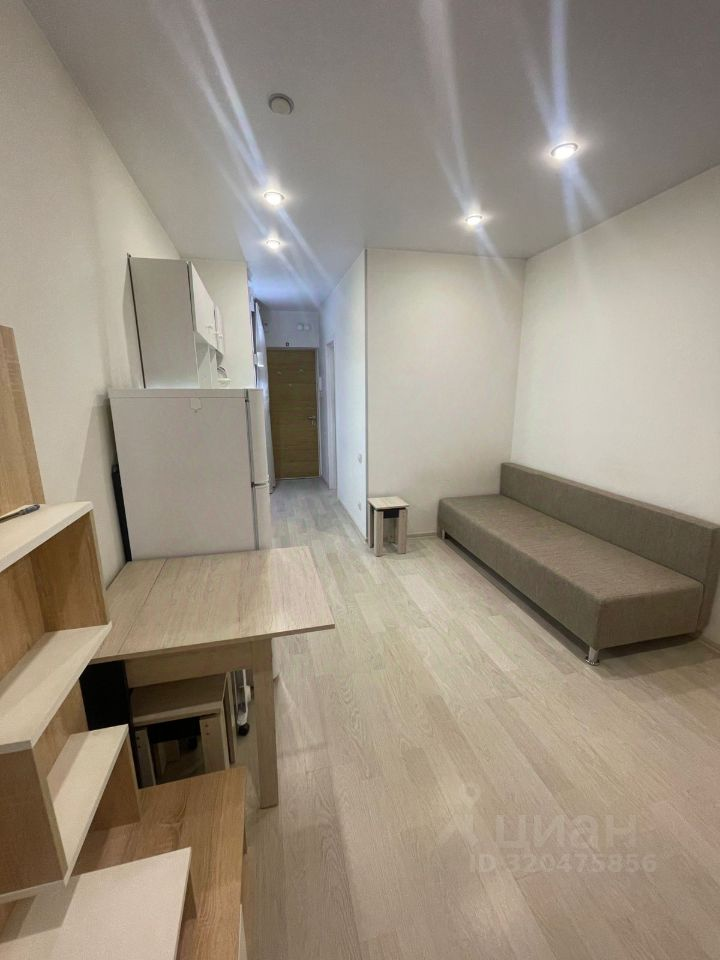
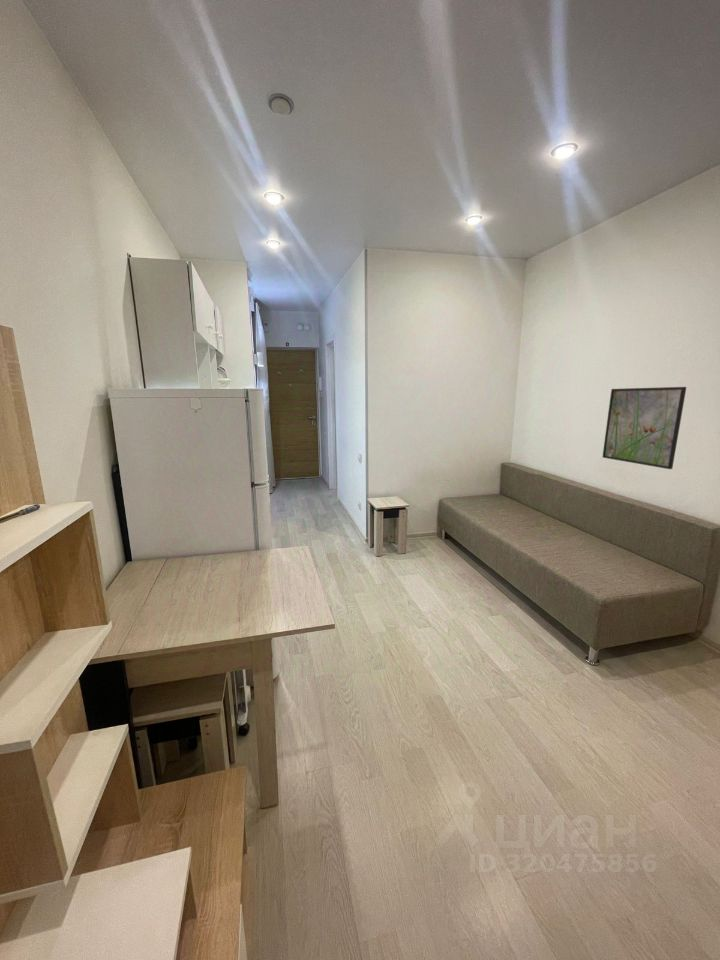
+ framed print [601,386,687,470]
